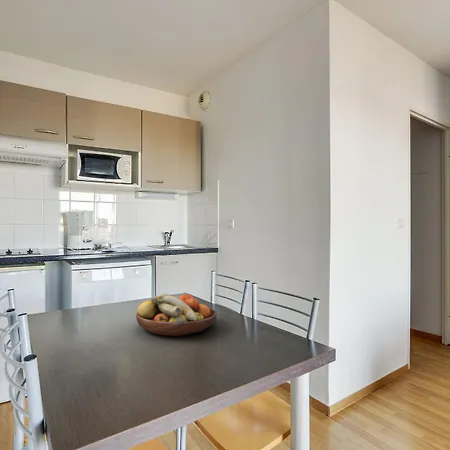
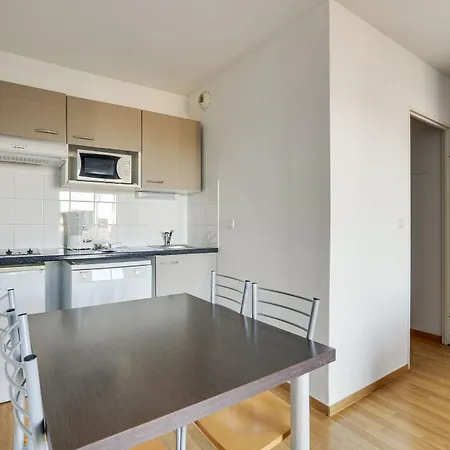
- fruit bowl [135,292,218,337]
